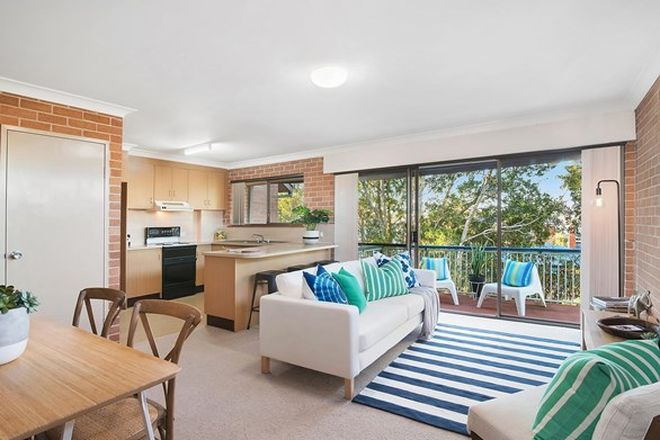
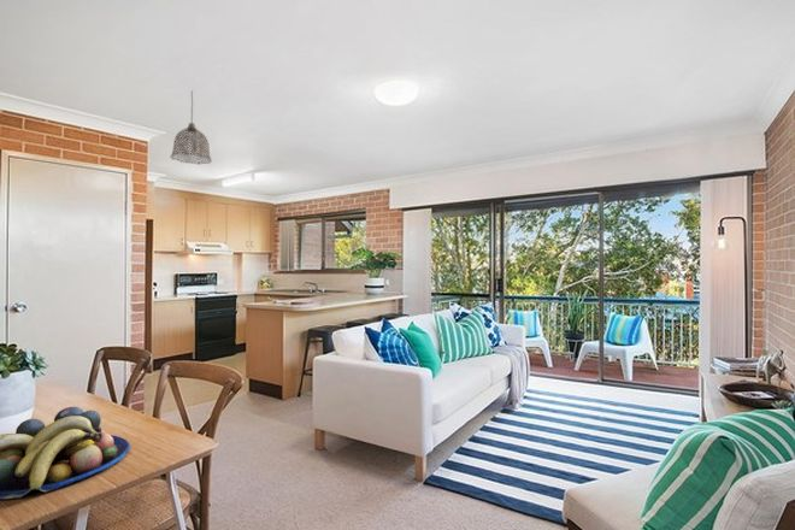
+ pendant lamp [169,89,213,165]
+ fruit bowl [0,406,131,500]
